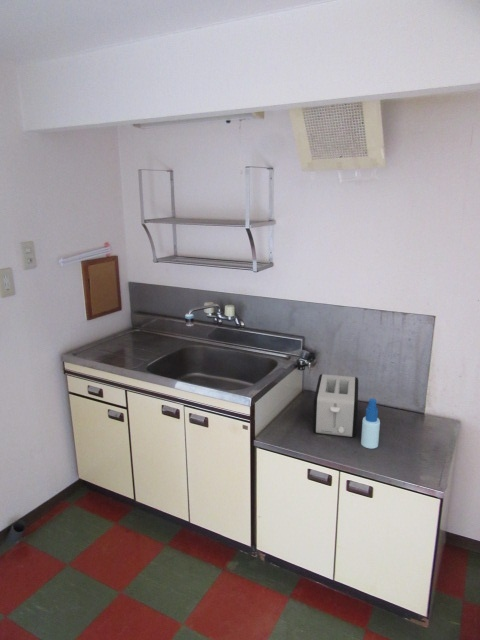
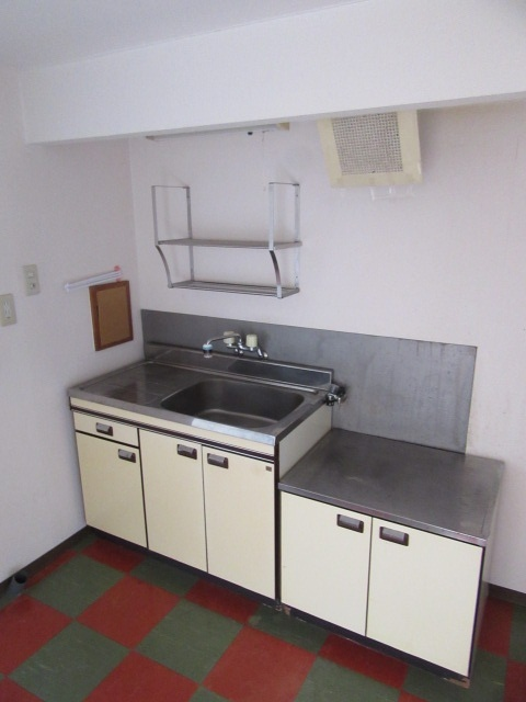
- spray bottle [360,397,381,450]
- toaster [312,373,359,438]
